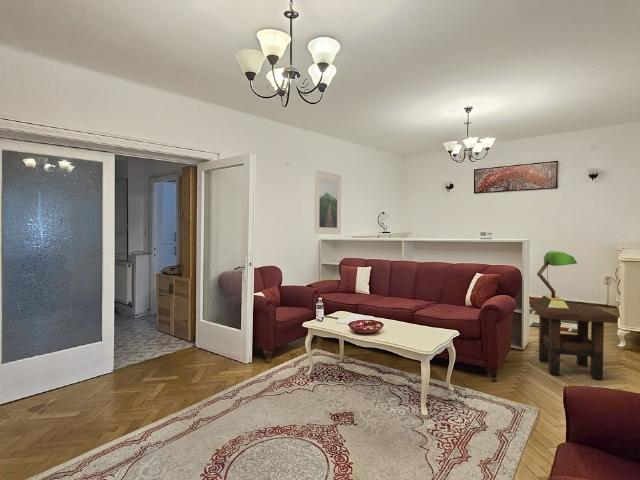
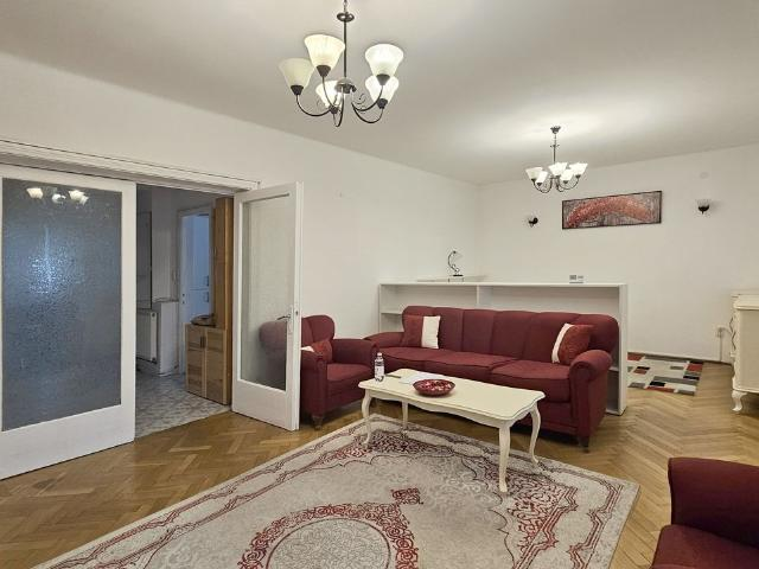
- side table [529,301,619,380]
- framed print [313,169,342,235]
- table lamp [536,250,578,309]
